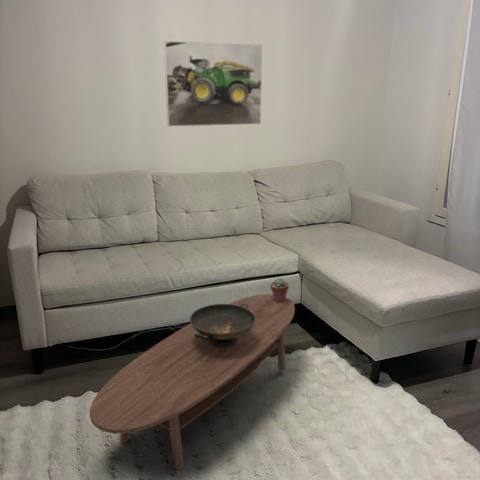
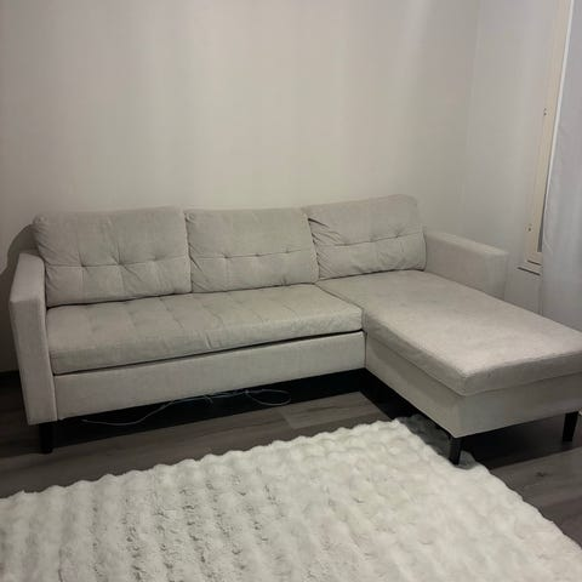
- potted succulent [269,277,290,302]
- coffee table [89,293,296,471]
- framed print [163,40,263,128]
- decorative bowl [189,303,256,347]
